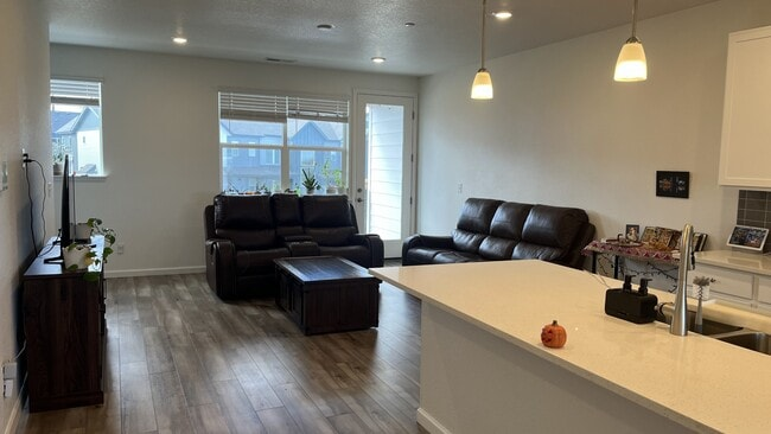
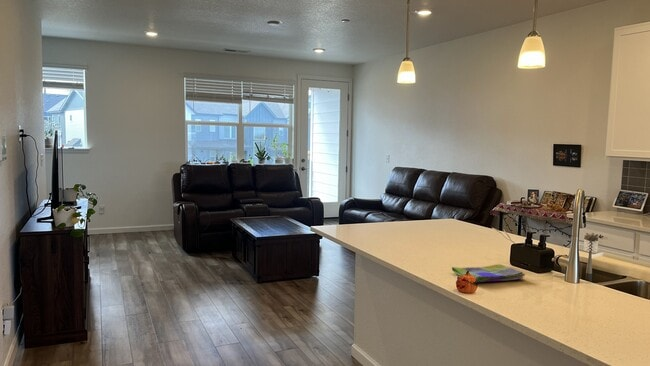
+ dish towel [451,263,526,283]
